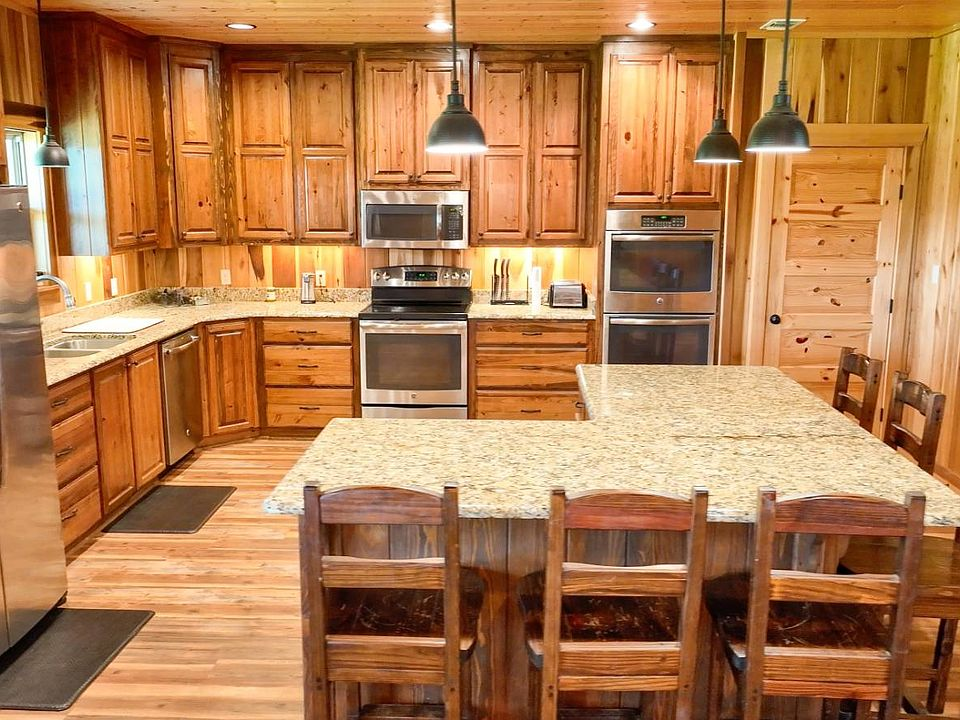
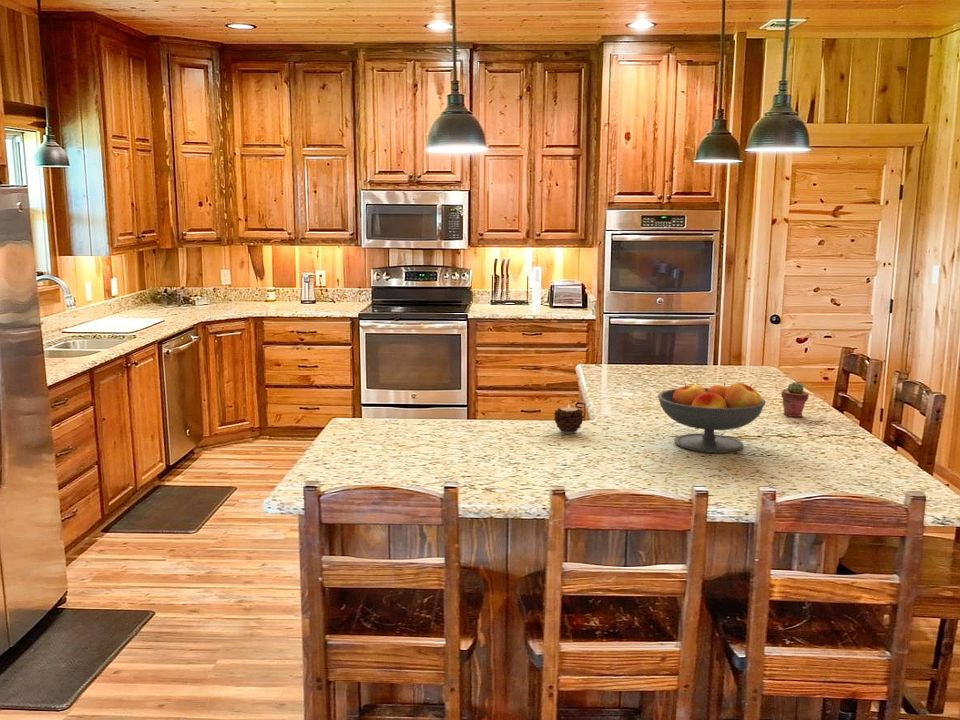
+ candle [553,404,585,435]
+ fruit bowl [657,382,767,454]
+ potted succulent [780,381,810,418]
